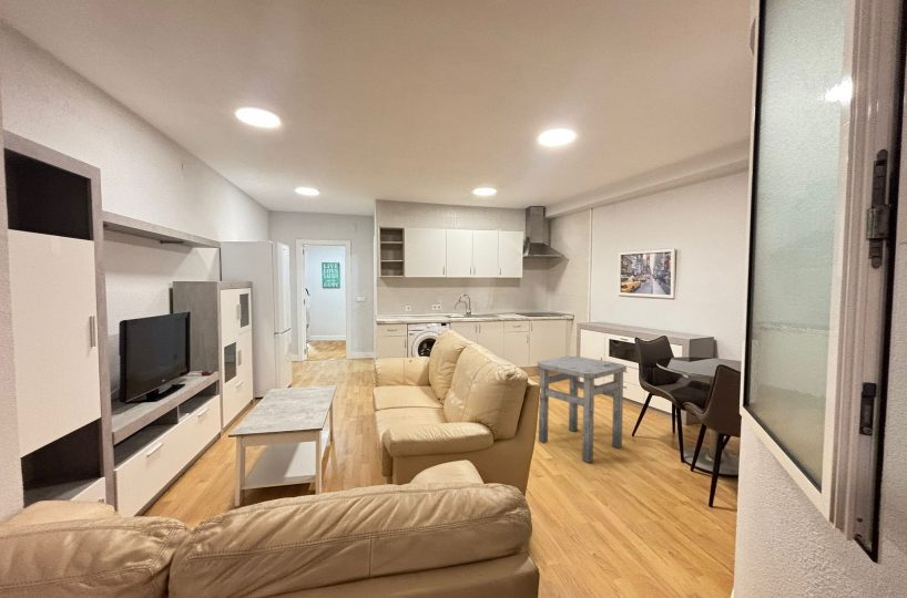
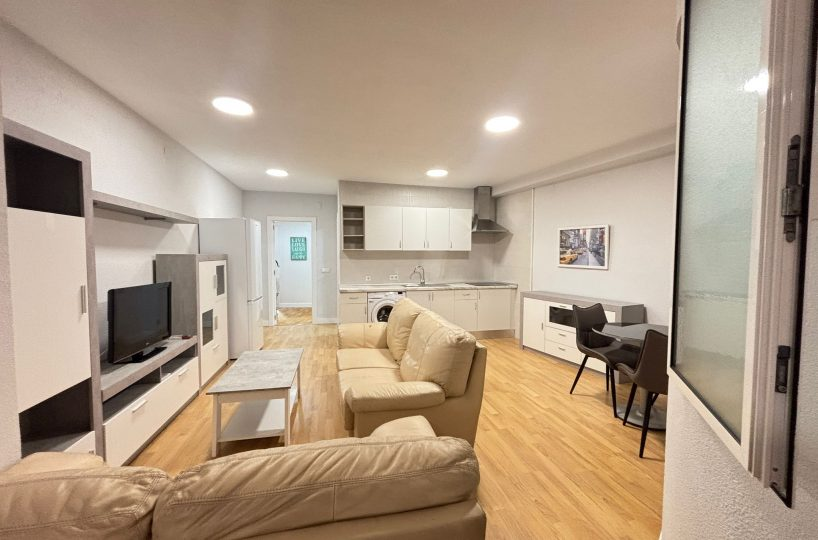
- side table [537,355,628,464]
